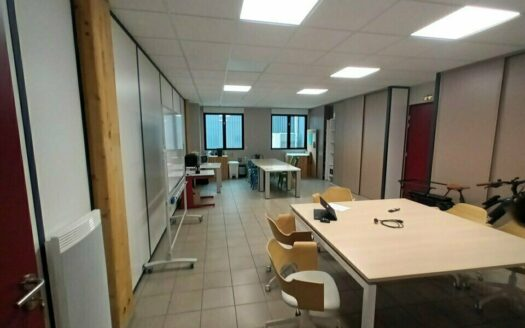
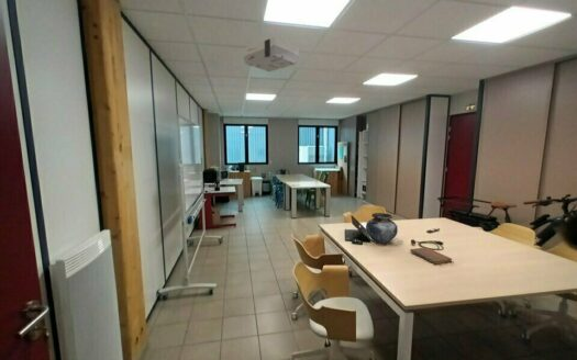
+ notebook [409,246,453,266]
+ projector [243,36,300,72]
+ vase [365,212,399,245]
